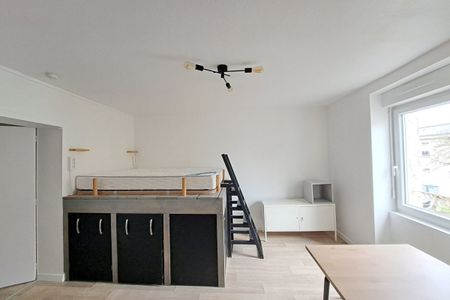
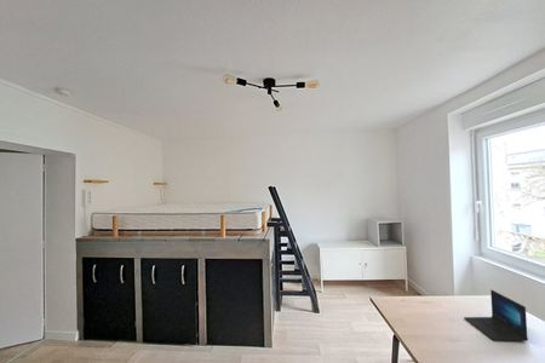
+ laptop [463,289,529,342]
